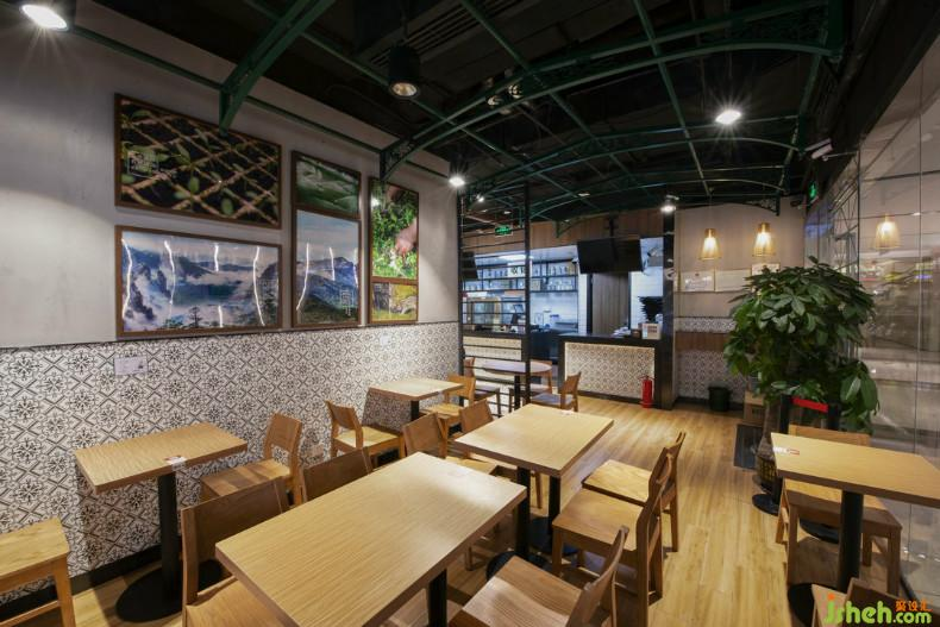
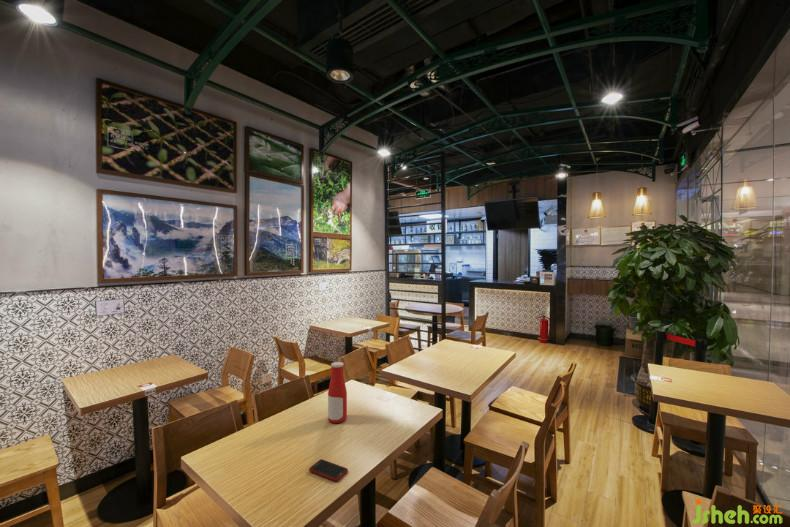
+ cell phone [308,458,349,482]
+ bottle [327,361,348,424]
